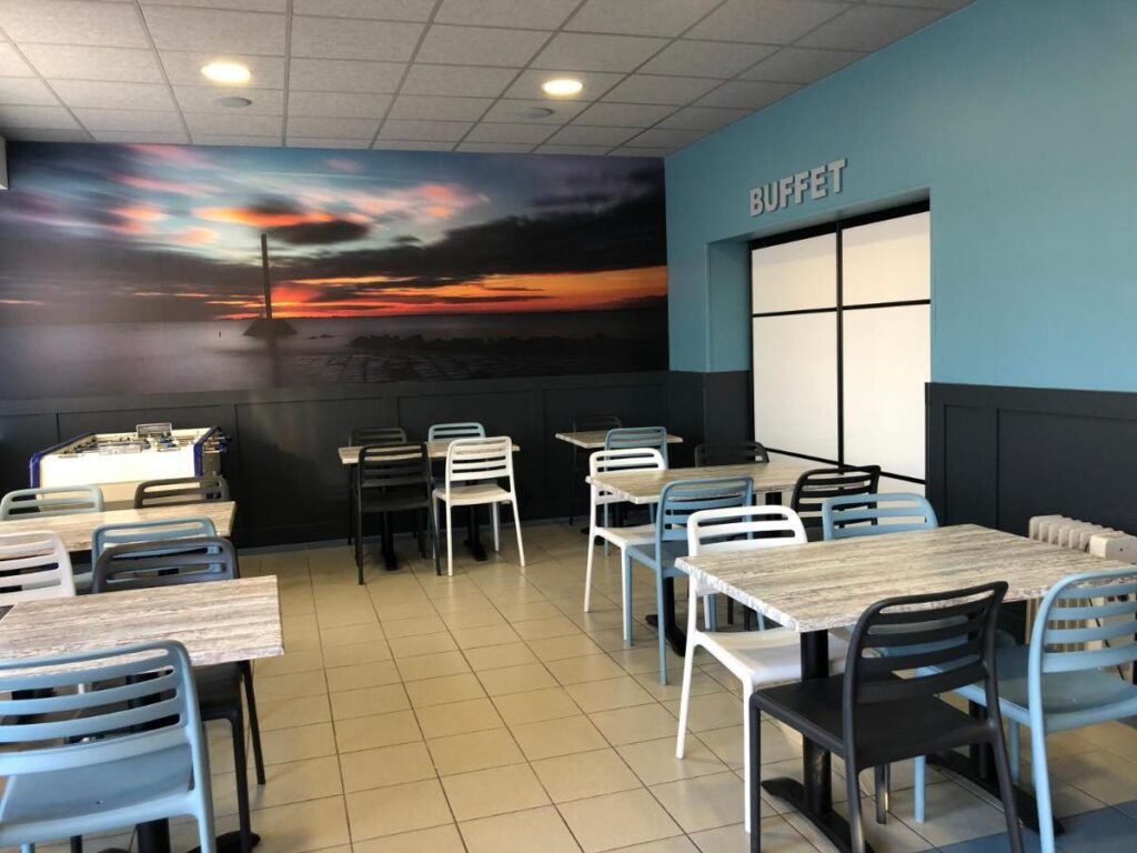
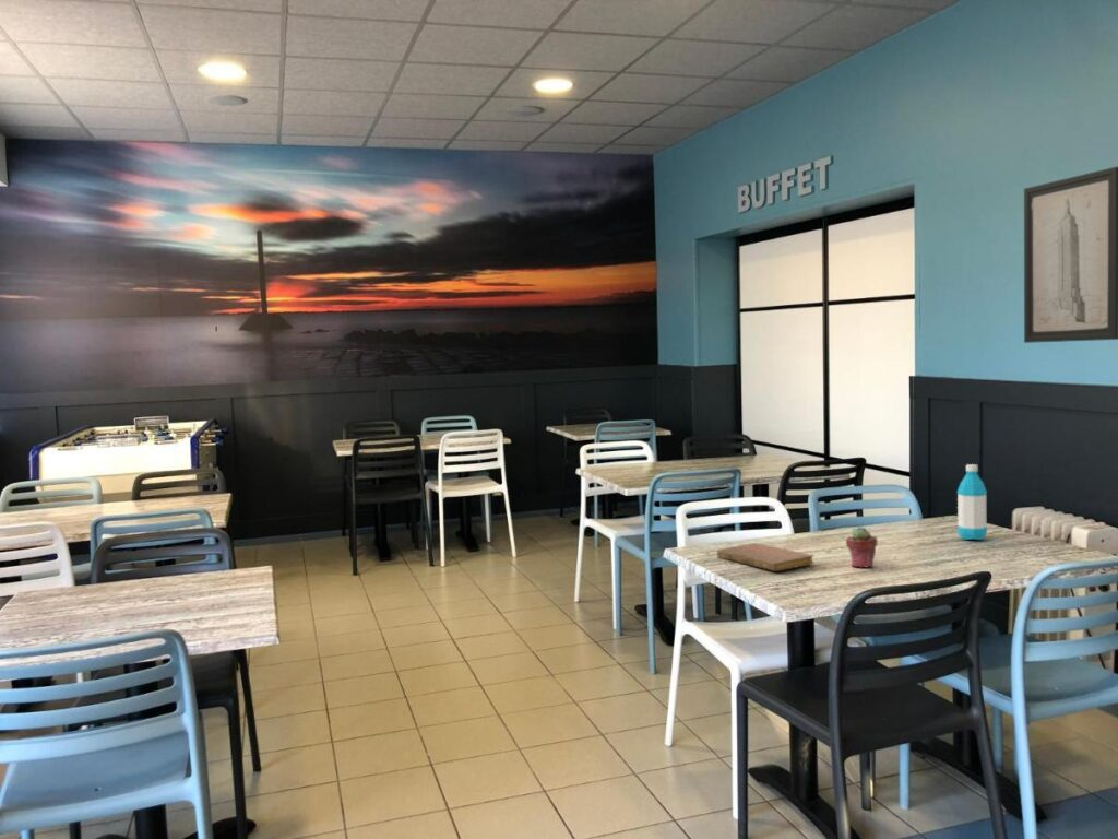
+ notebook [716,542,814,572]
+ wall art [1023,166,1118,344]
+ water bottle [956,463,988,541]
+ potted succulent [845,525,879,568]
